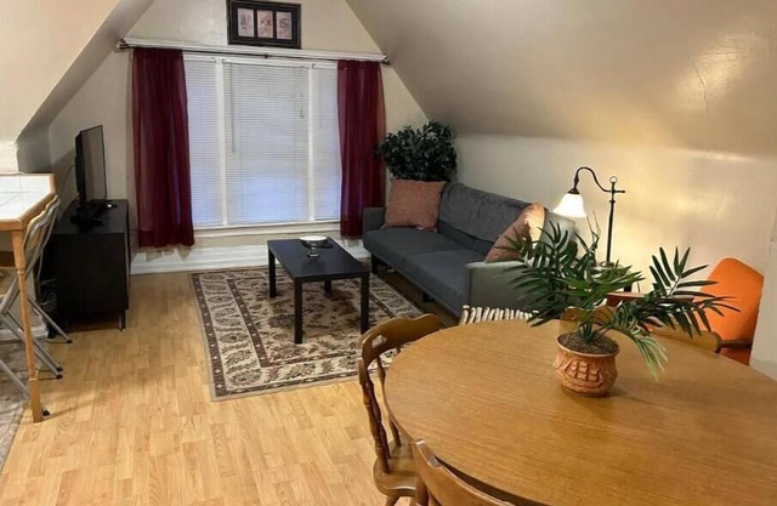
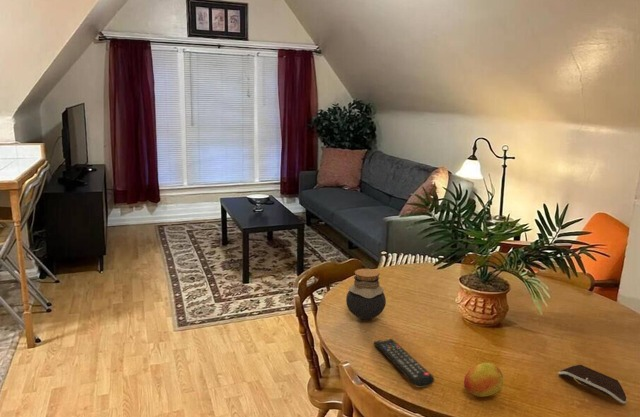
+ remote control [373,338,435,388]
+ decorative shield [557,364,628,405]
+ jar [345,268,387,320]
+ fruit [463,362,504,398]
